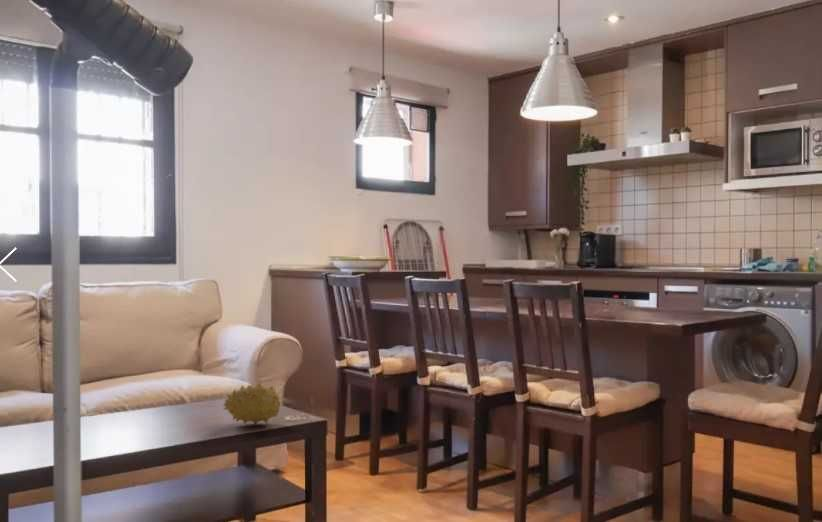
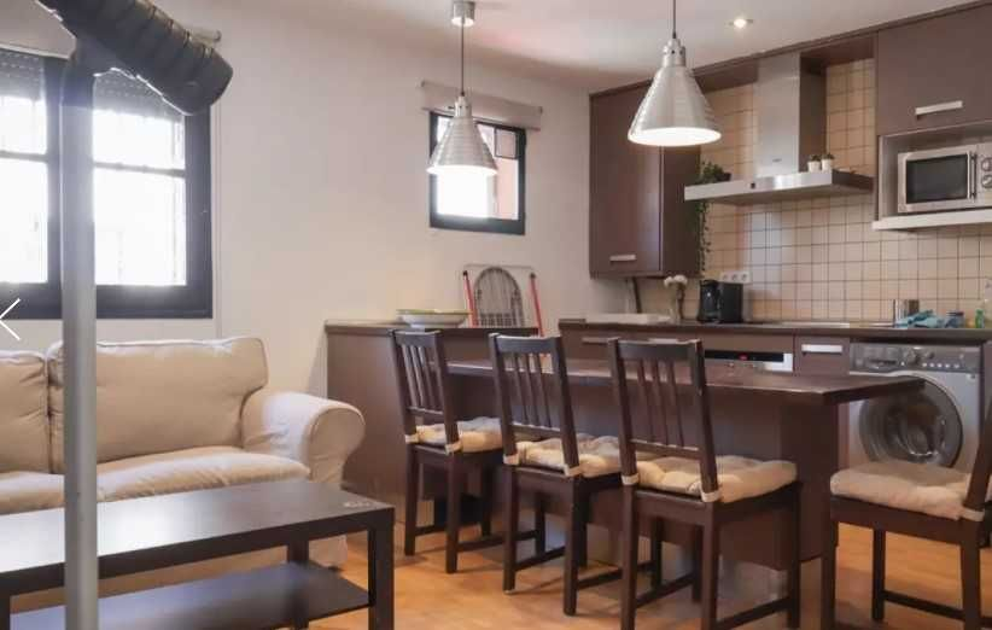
- fruit [222,382,282,426]
